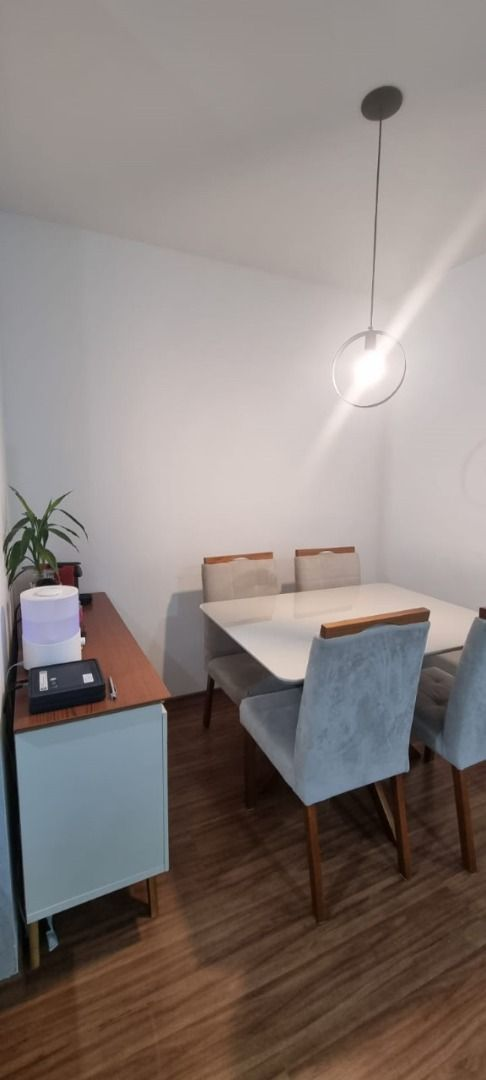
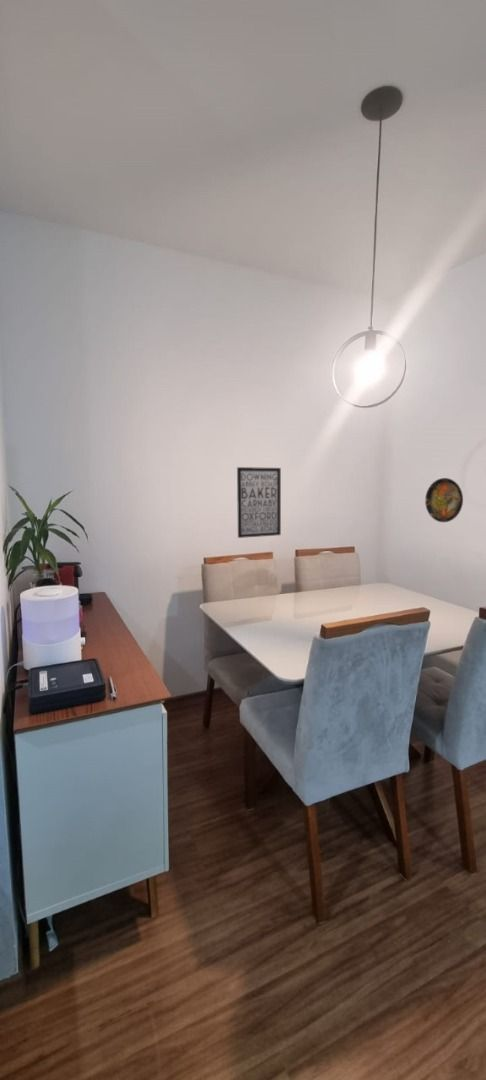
+ wall art [236,466,282,539]
+ decorative plate [424,477,464,523]
